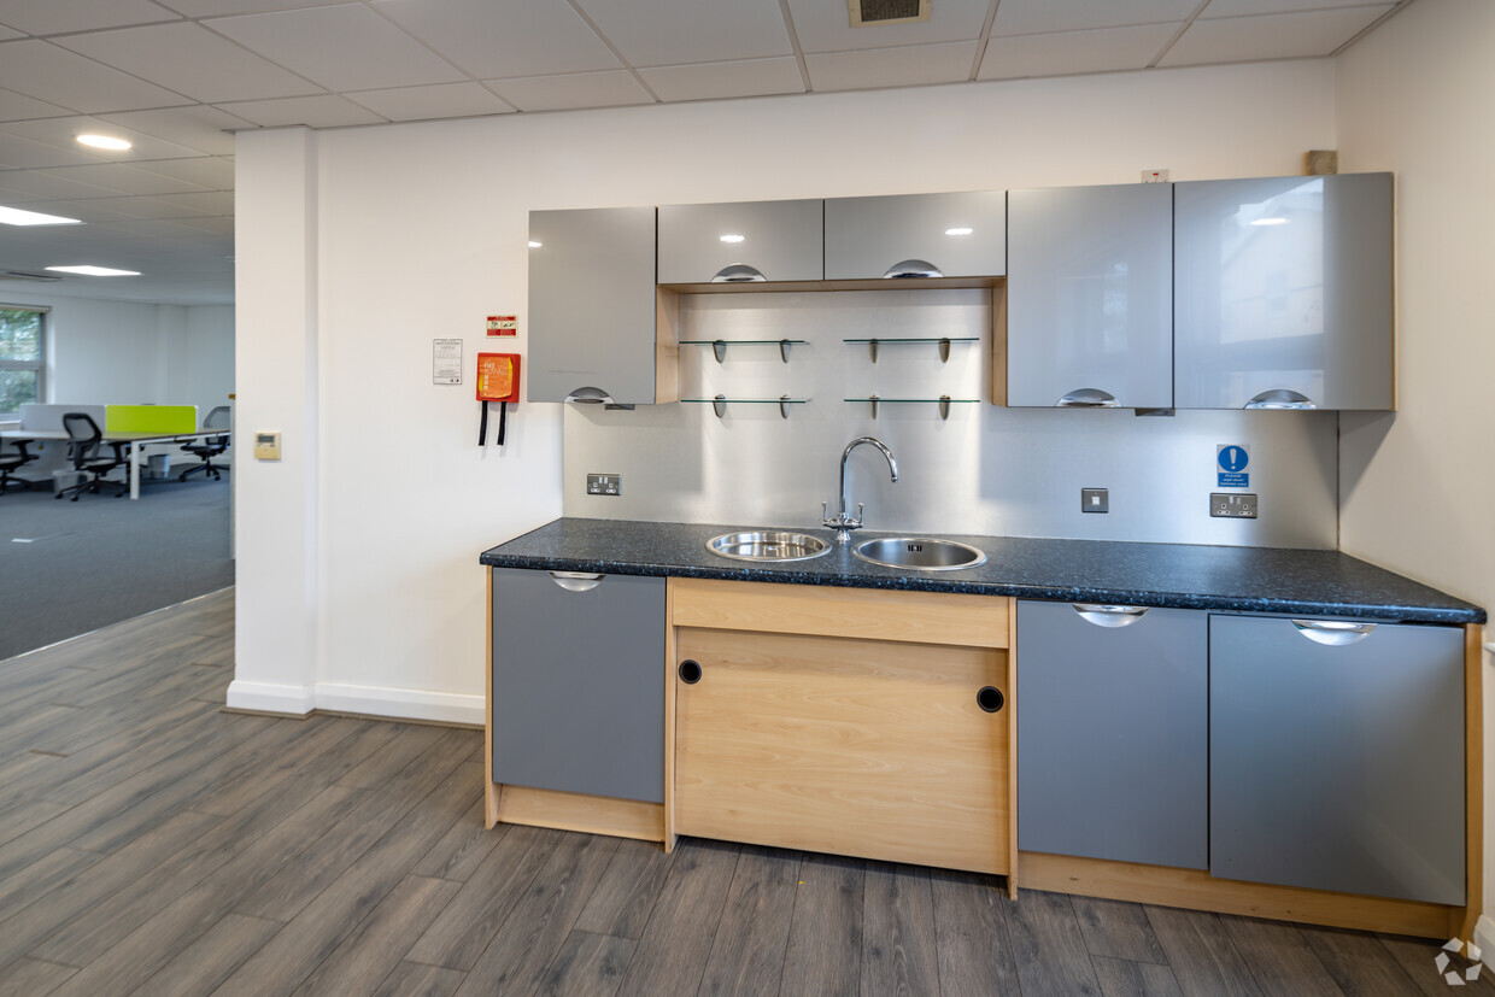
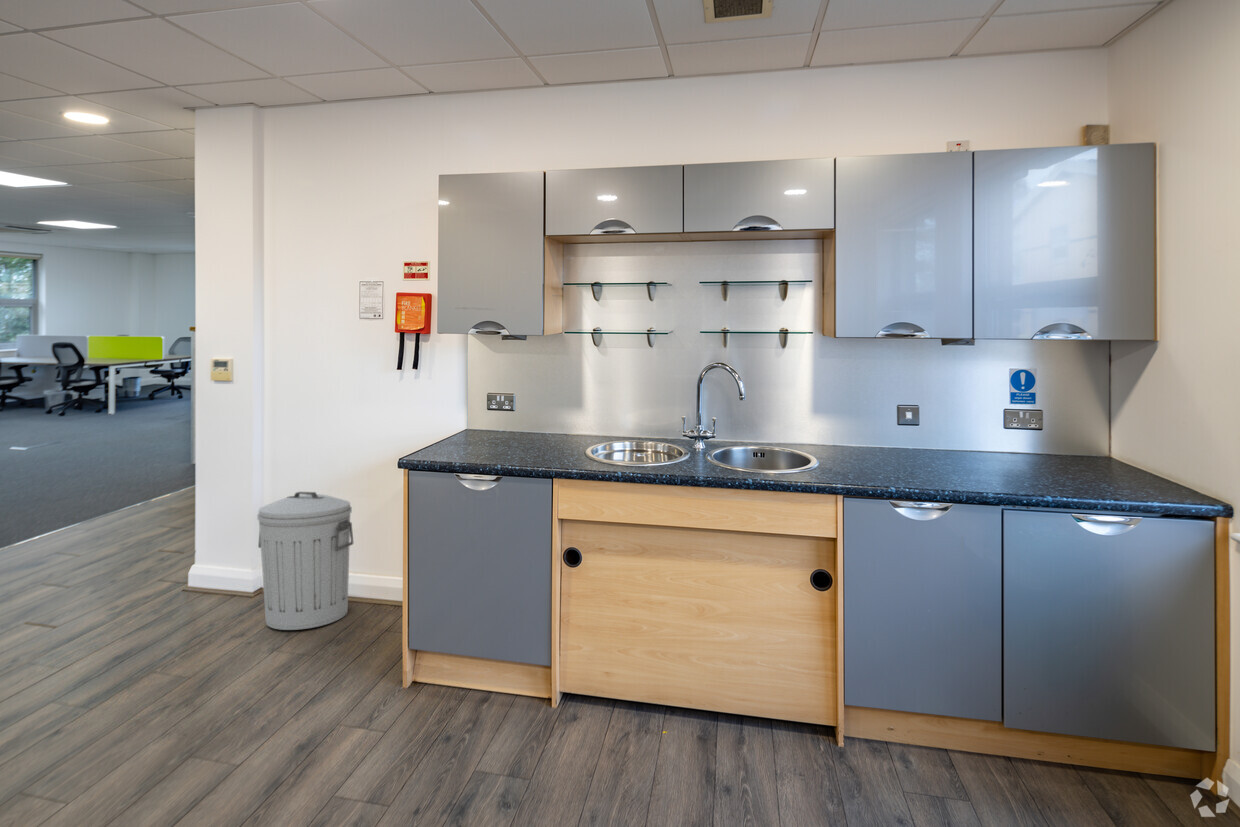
+ trash can [256,491,354,631]
